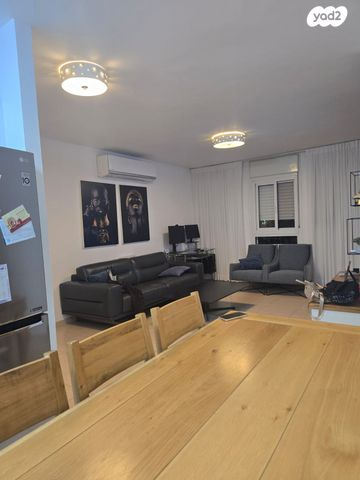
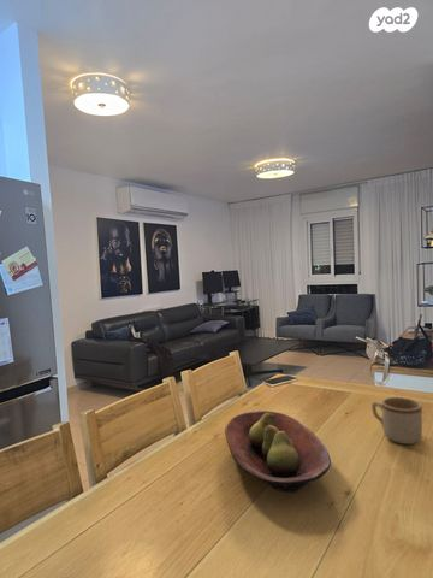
+ fruit bowl [224,409,332,493]
+ mug [370,396,423,446]
